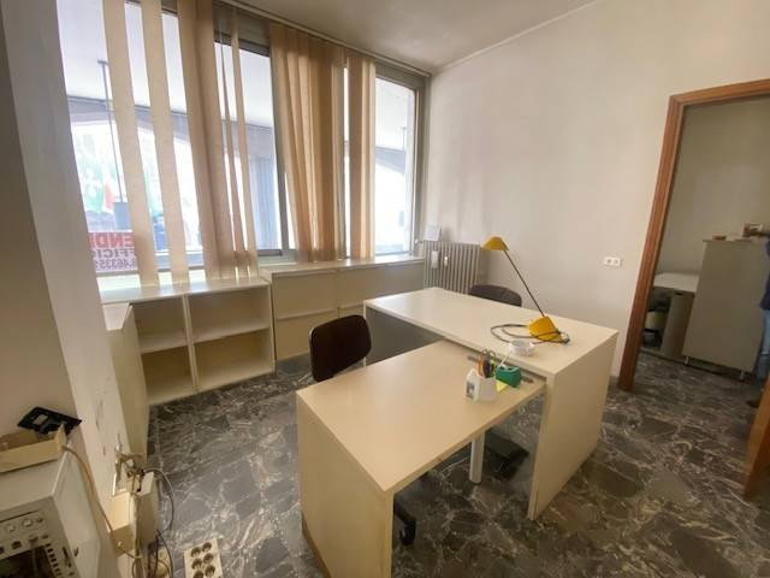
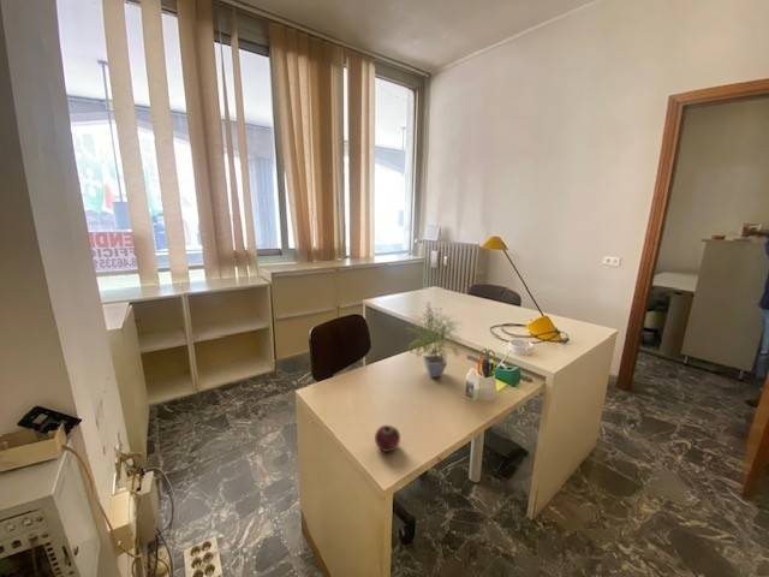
+ apple [374,424,401,453]
+ potted plant [406,302,467,379]
